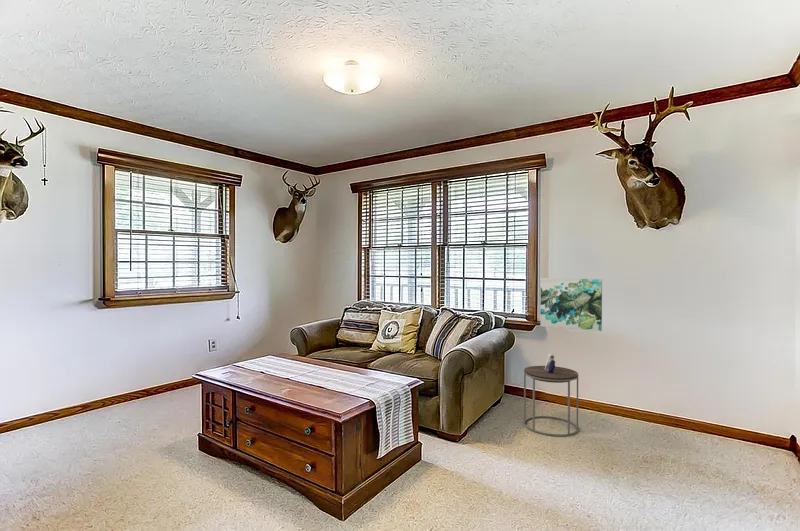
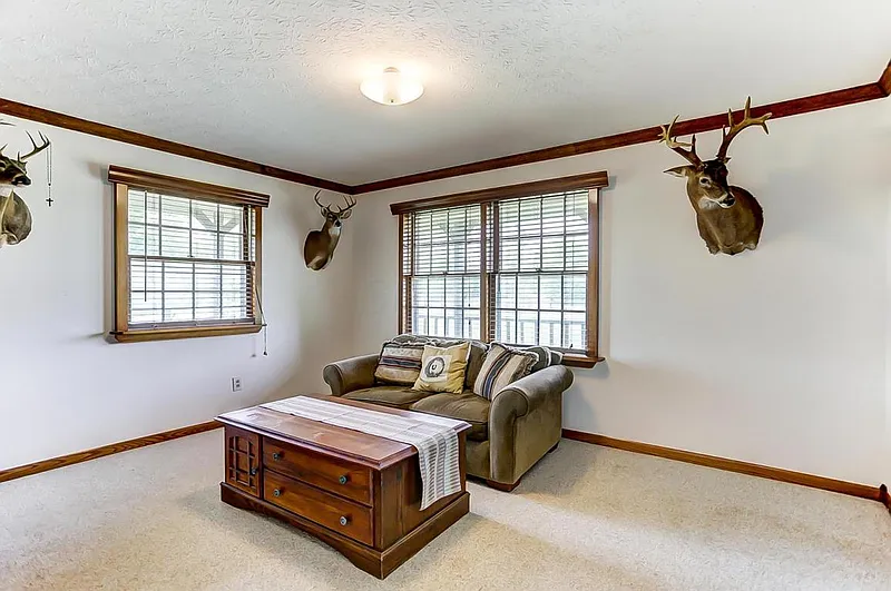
- side table [523,352,579,437]
- wall art [539,277,603,332]
